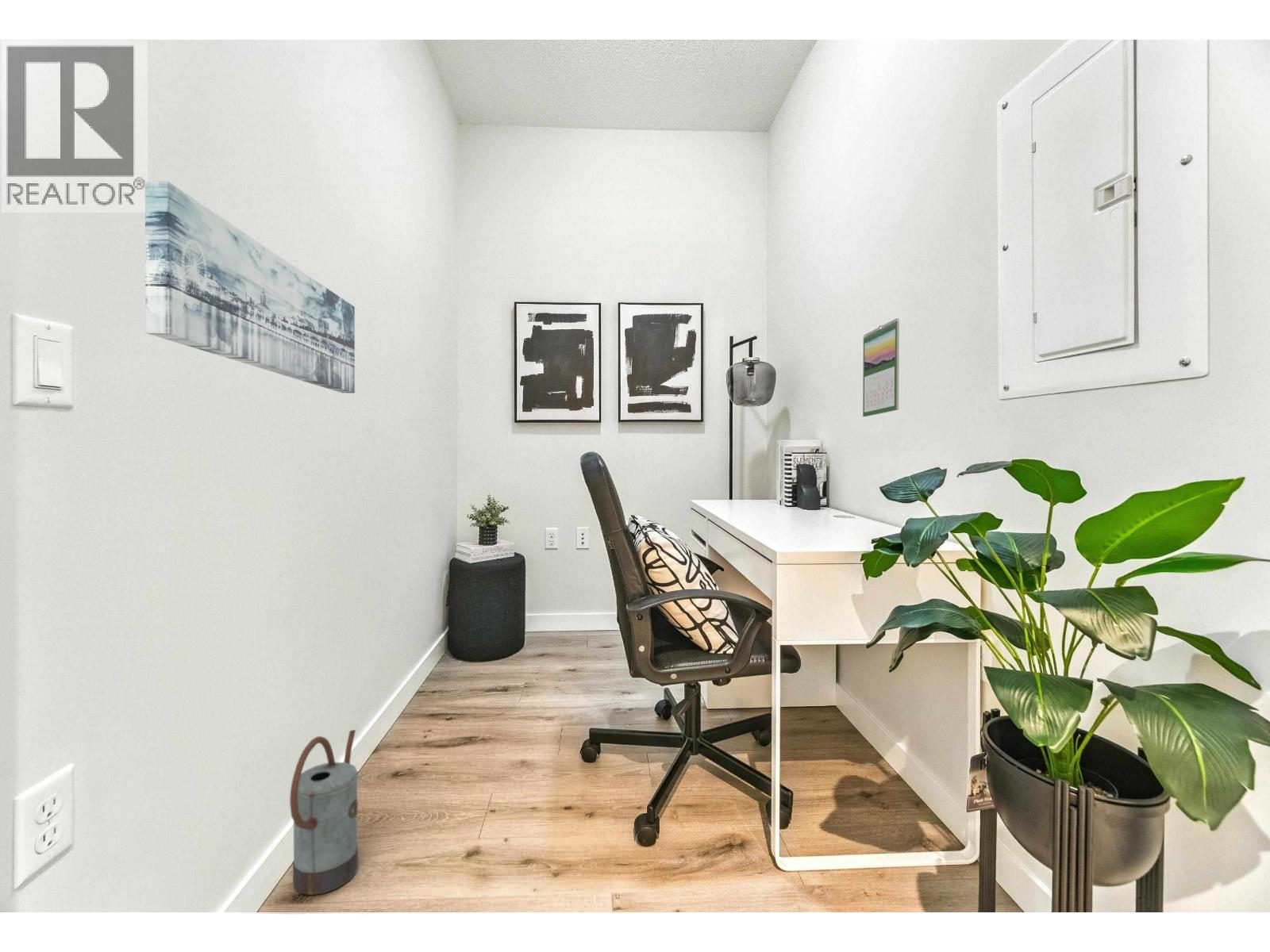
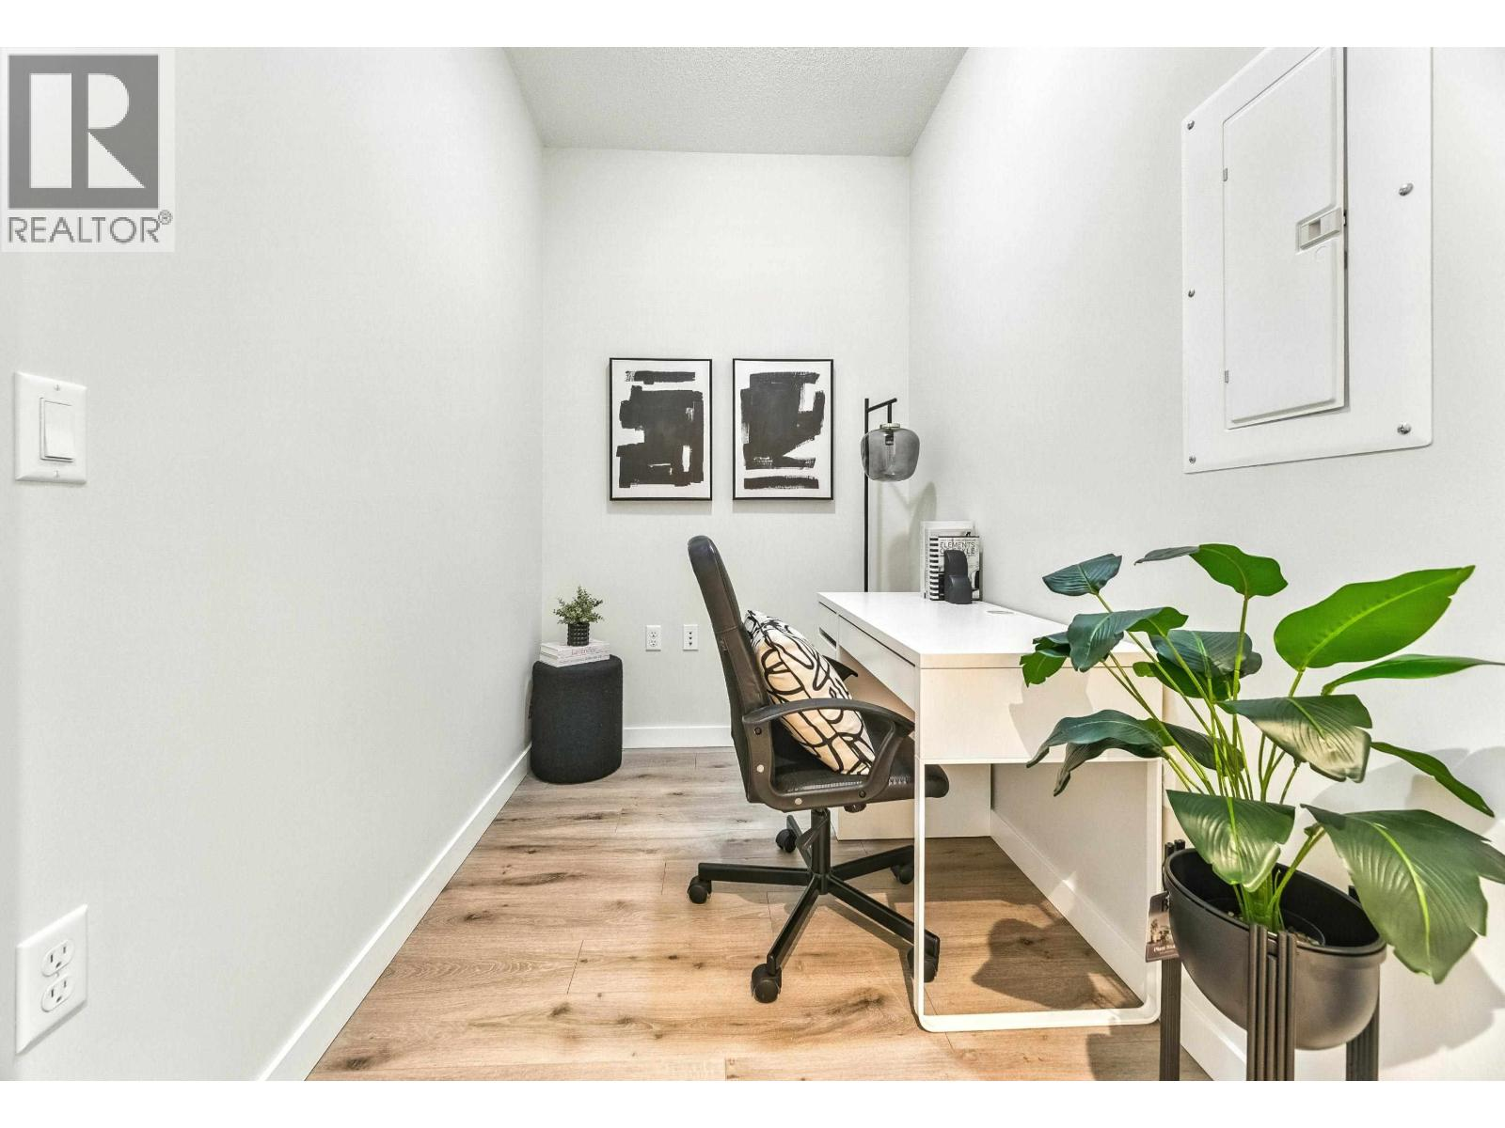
- wall art [144,180,356,393]
- calendar [862,317,900,417]
- watering can [289,729,359,896]
